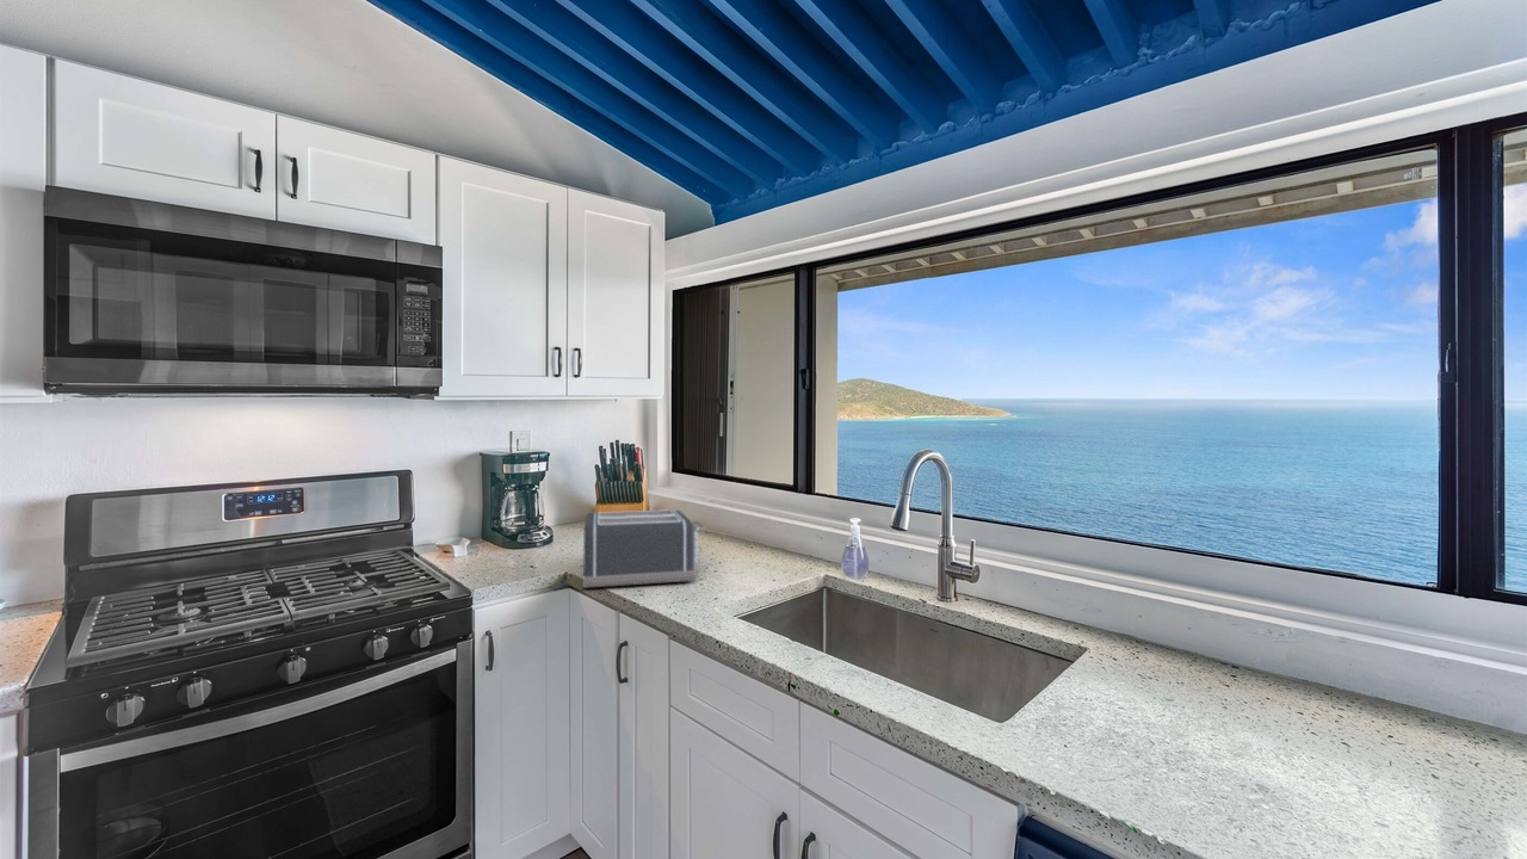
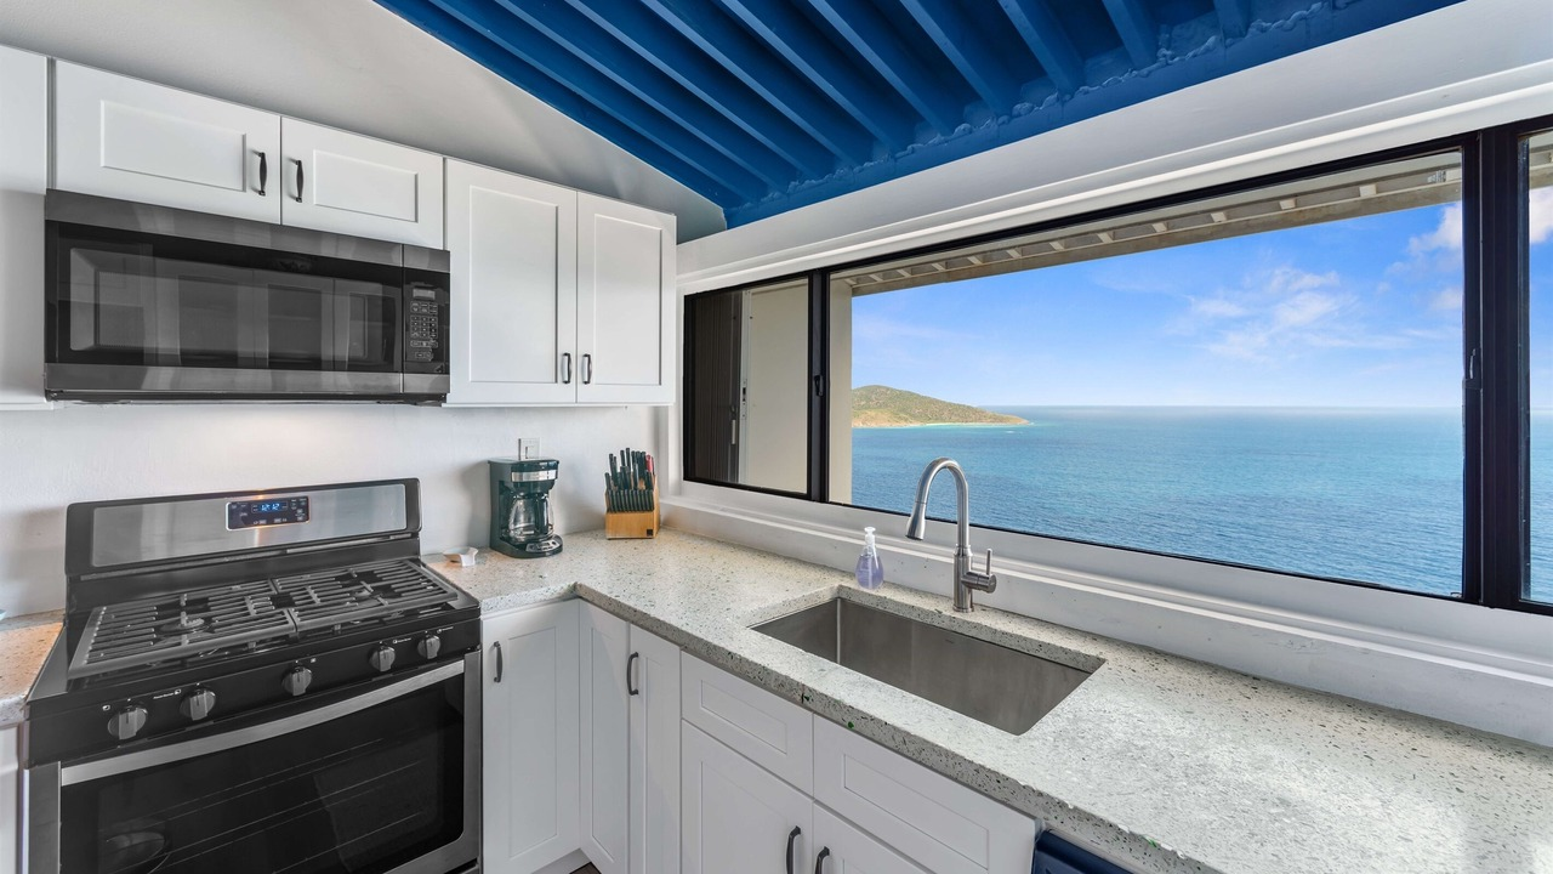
- toaster [581,508,706,589]
